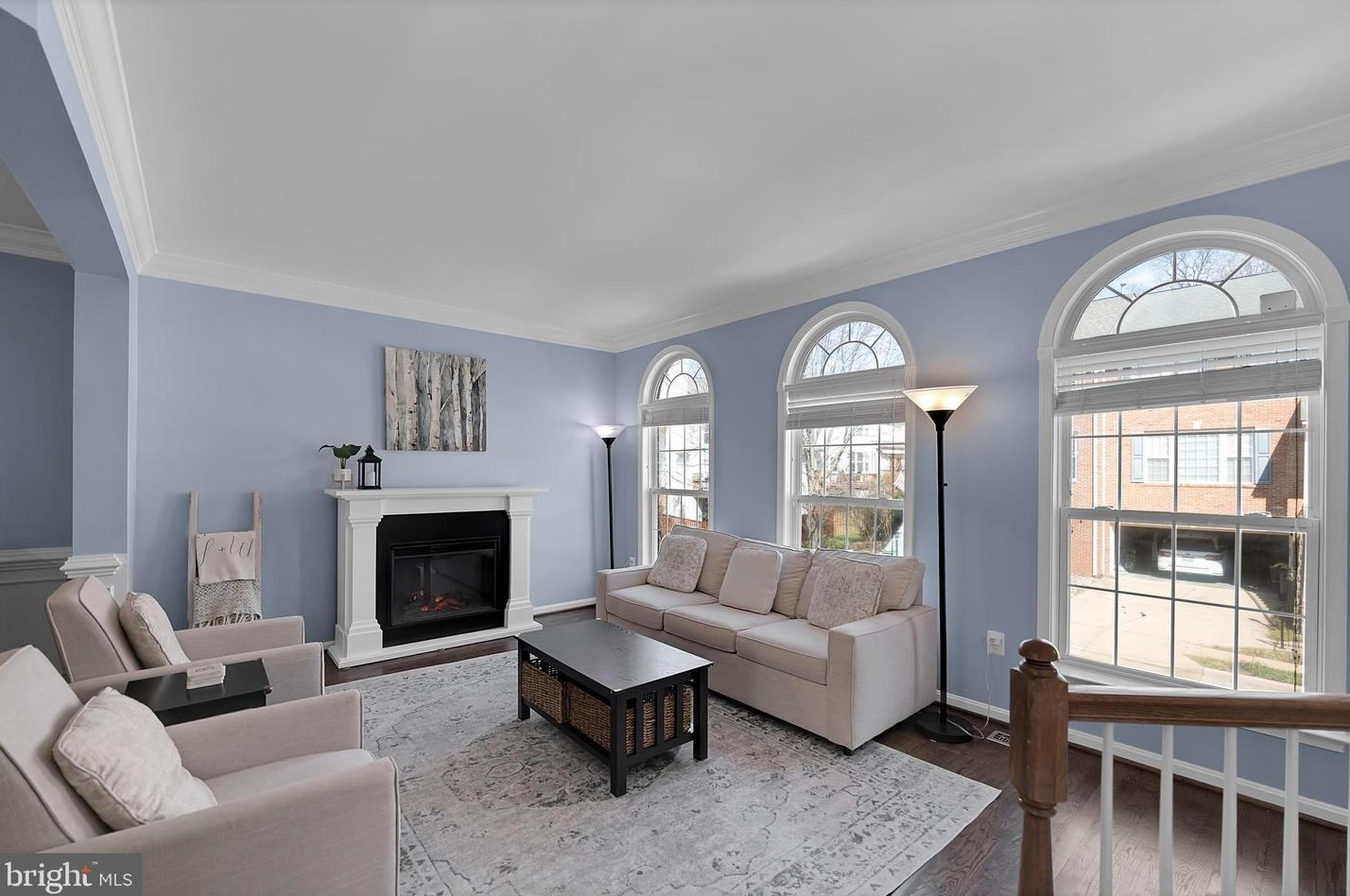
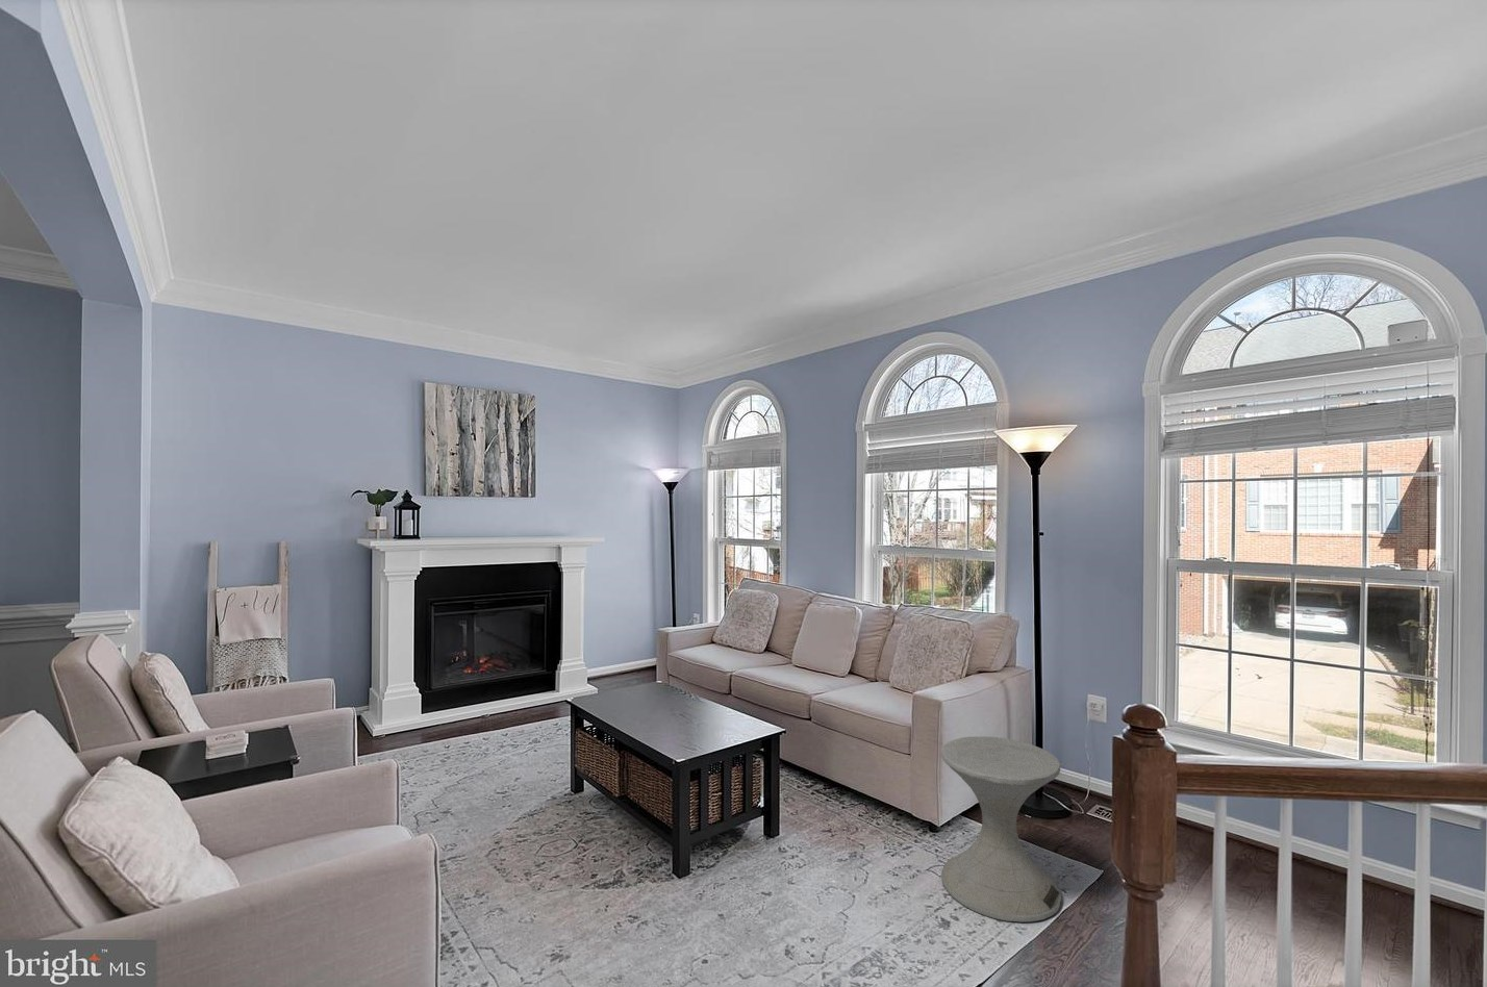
+ side table [941,735,1062,923]
